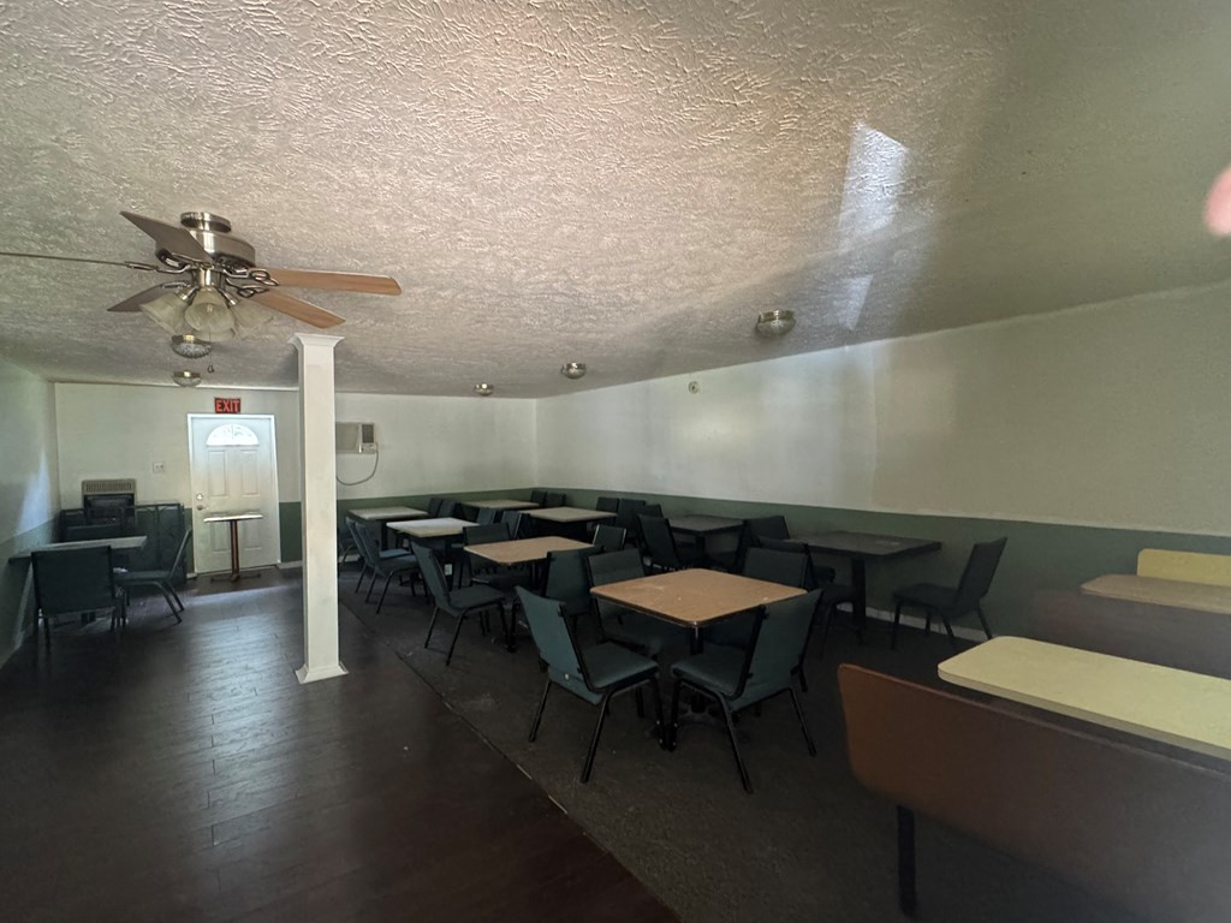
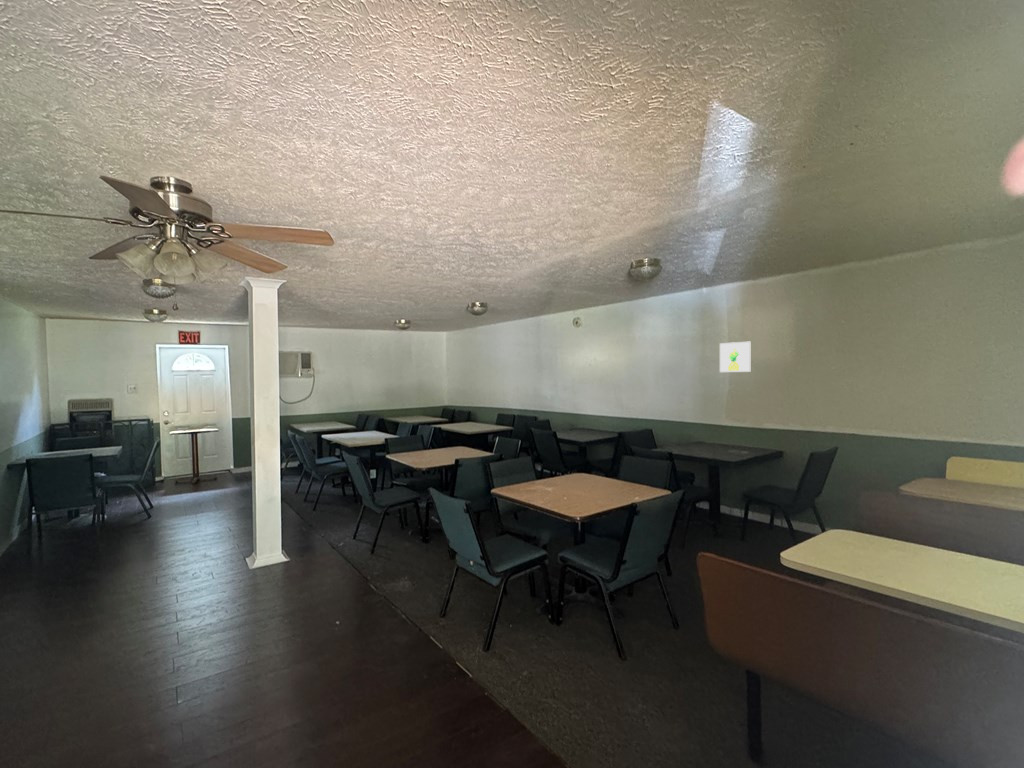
+ wall art [719,341,751,373]
